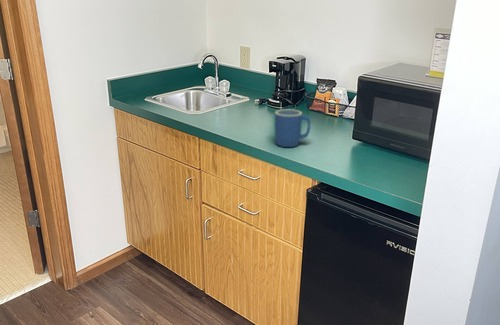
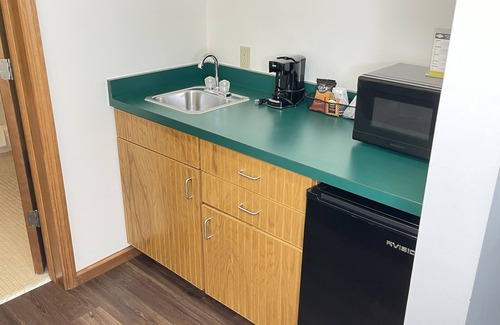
- mug [274,108,311,148]
